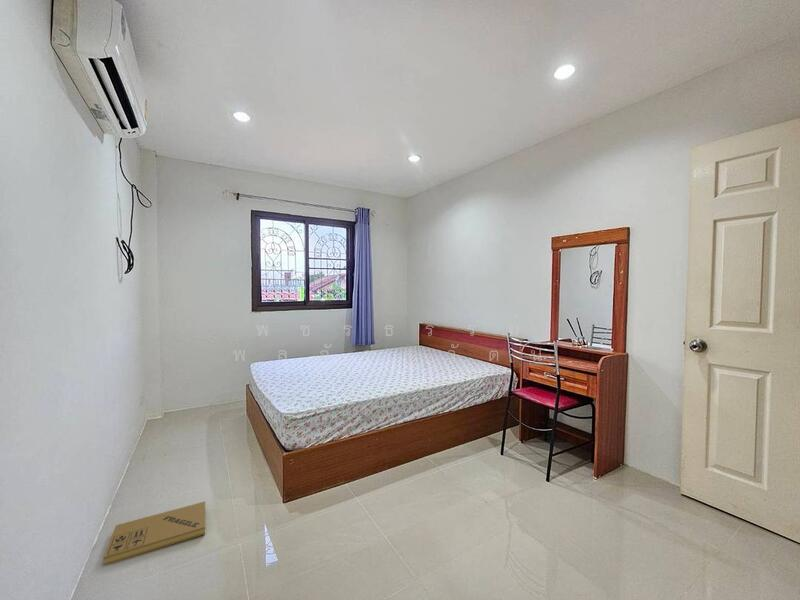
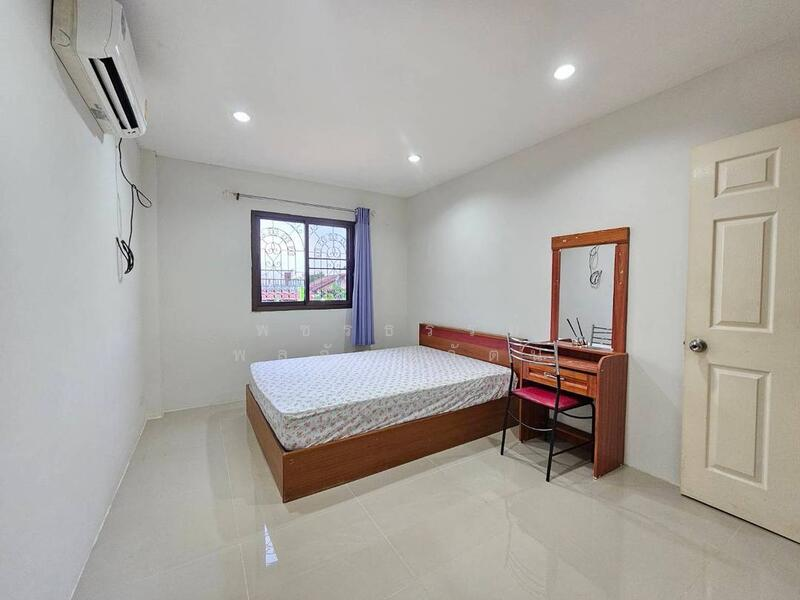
- cardboard box [103,501,206,566]
